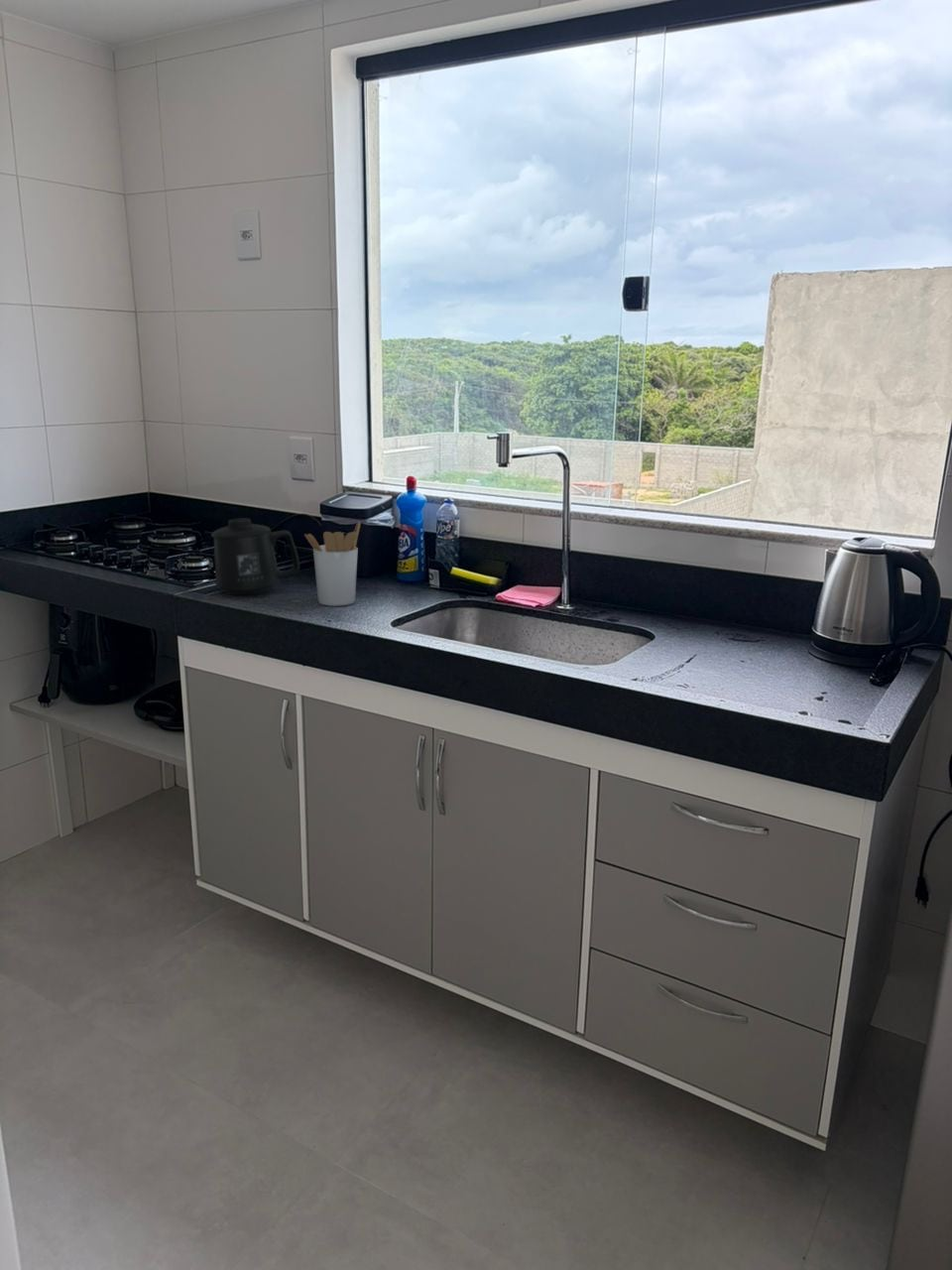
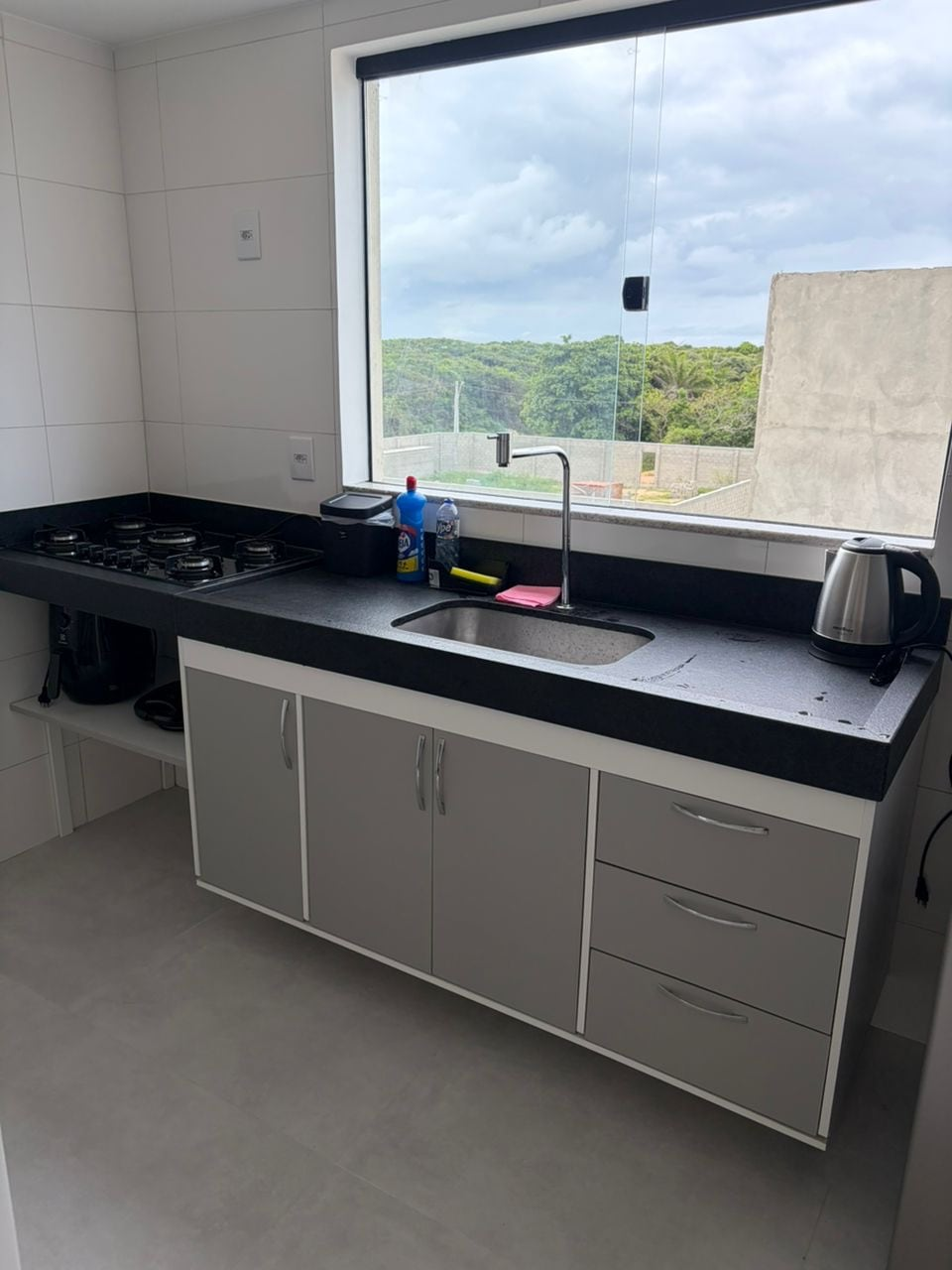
- mug [210,517,300,596]
- utensil holder [303,520,362,607]
